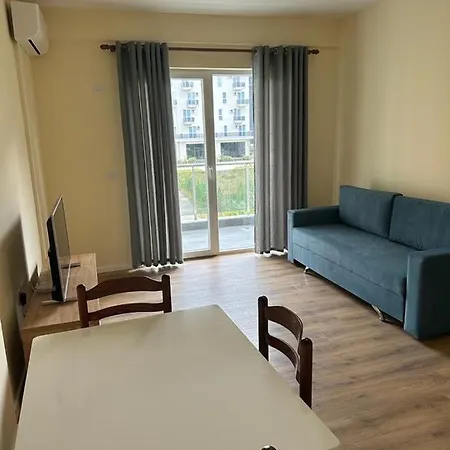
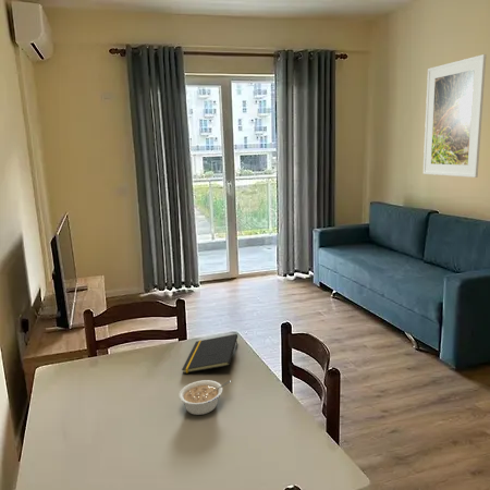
+ legume [177,379,232,416]
+ notepad [181,333,238,375]
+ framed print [422,53,487,179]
